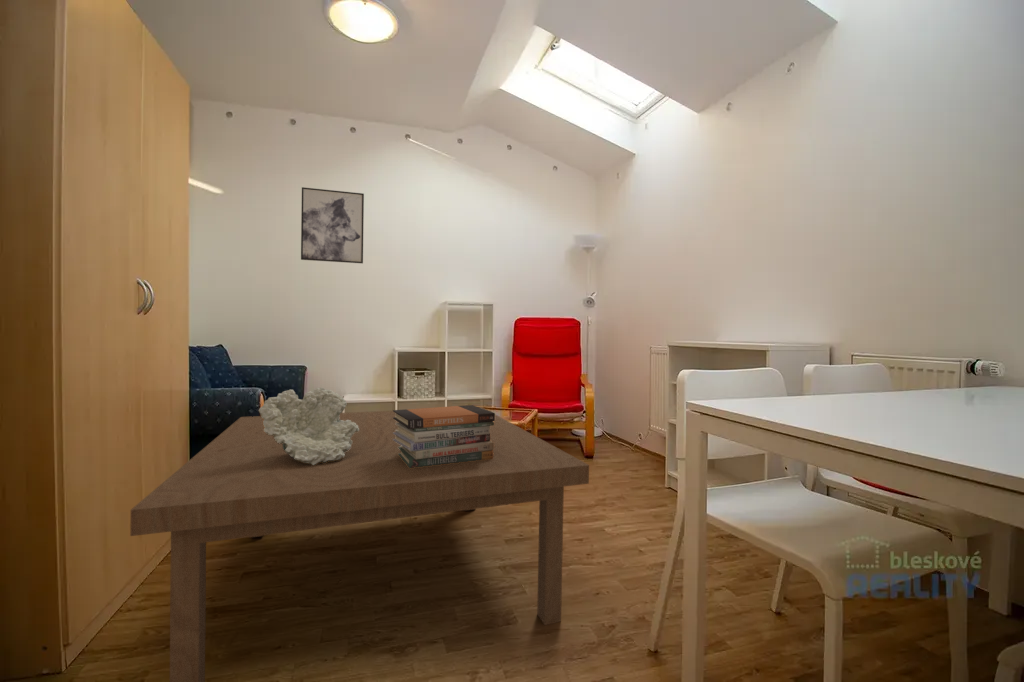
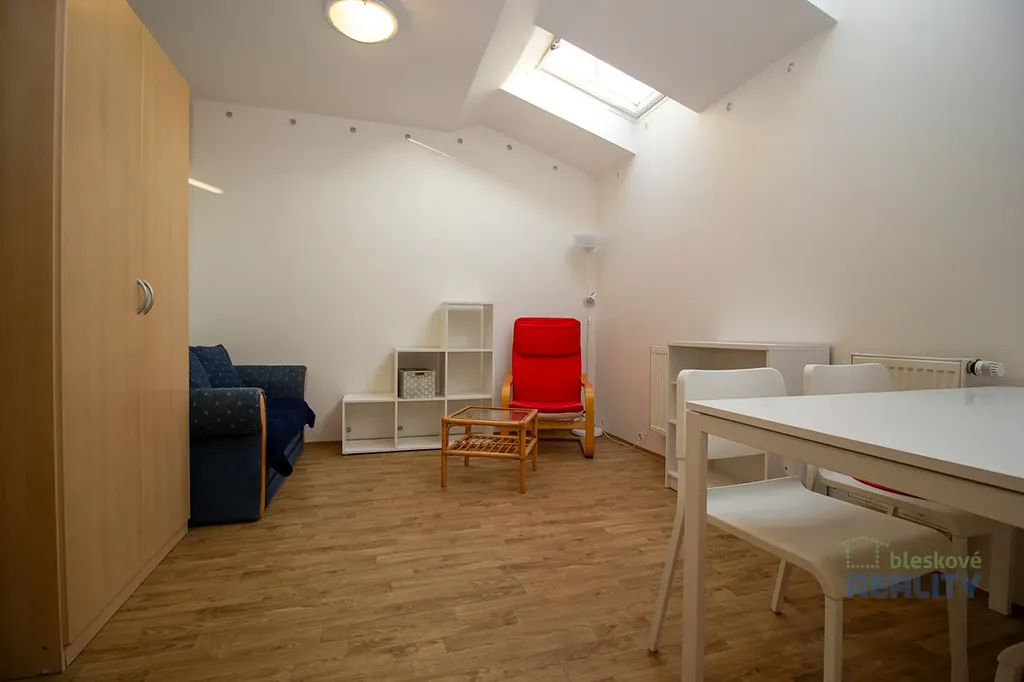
- coffee table [129,406,590,682]
- book stack [392,404,496,468]
- decorative bowl [258,386,359,465]
- wall art [300,186,365,264]
